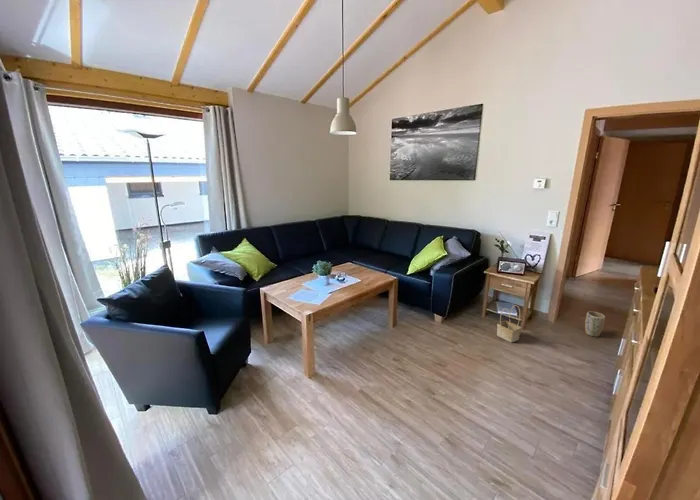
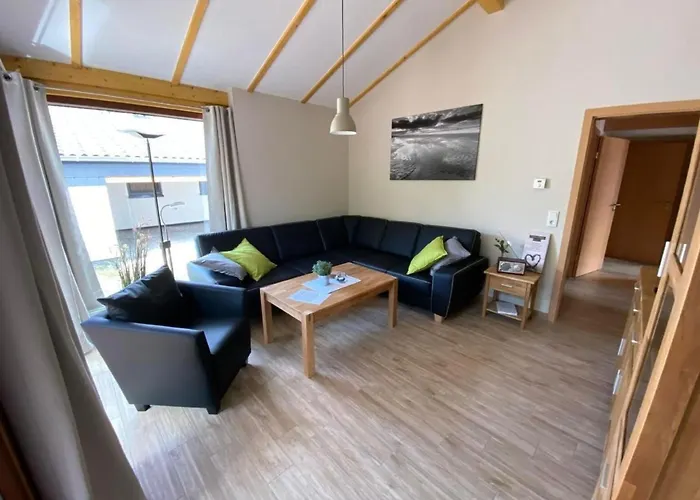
- plant pot [584,311,606,338]
- basket [496,304,522,343]
